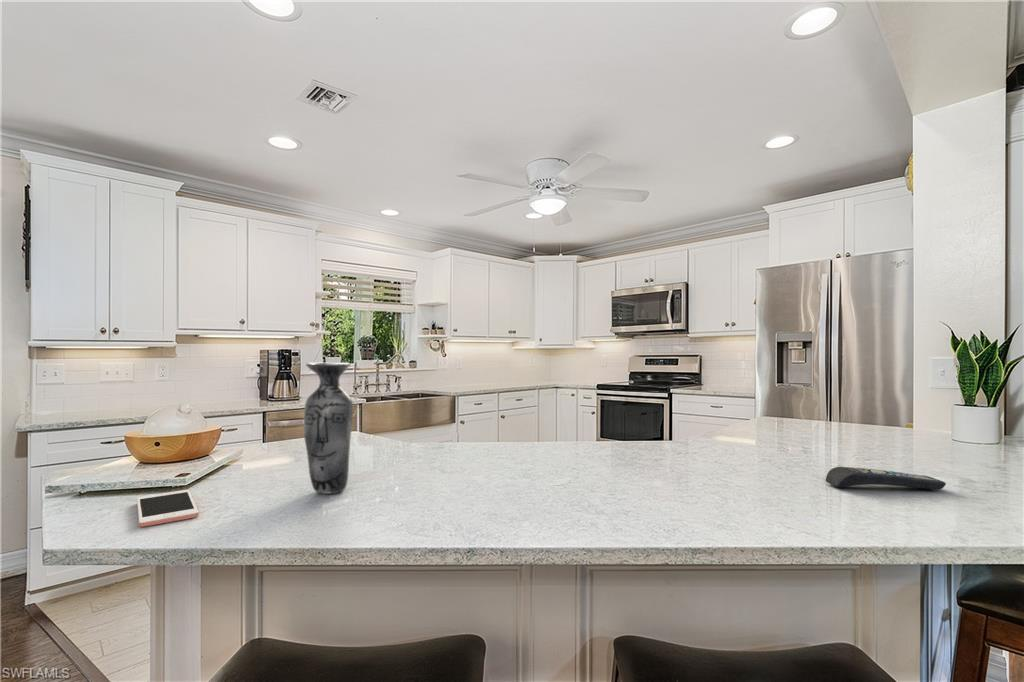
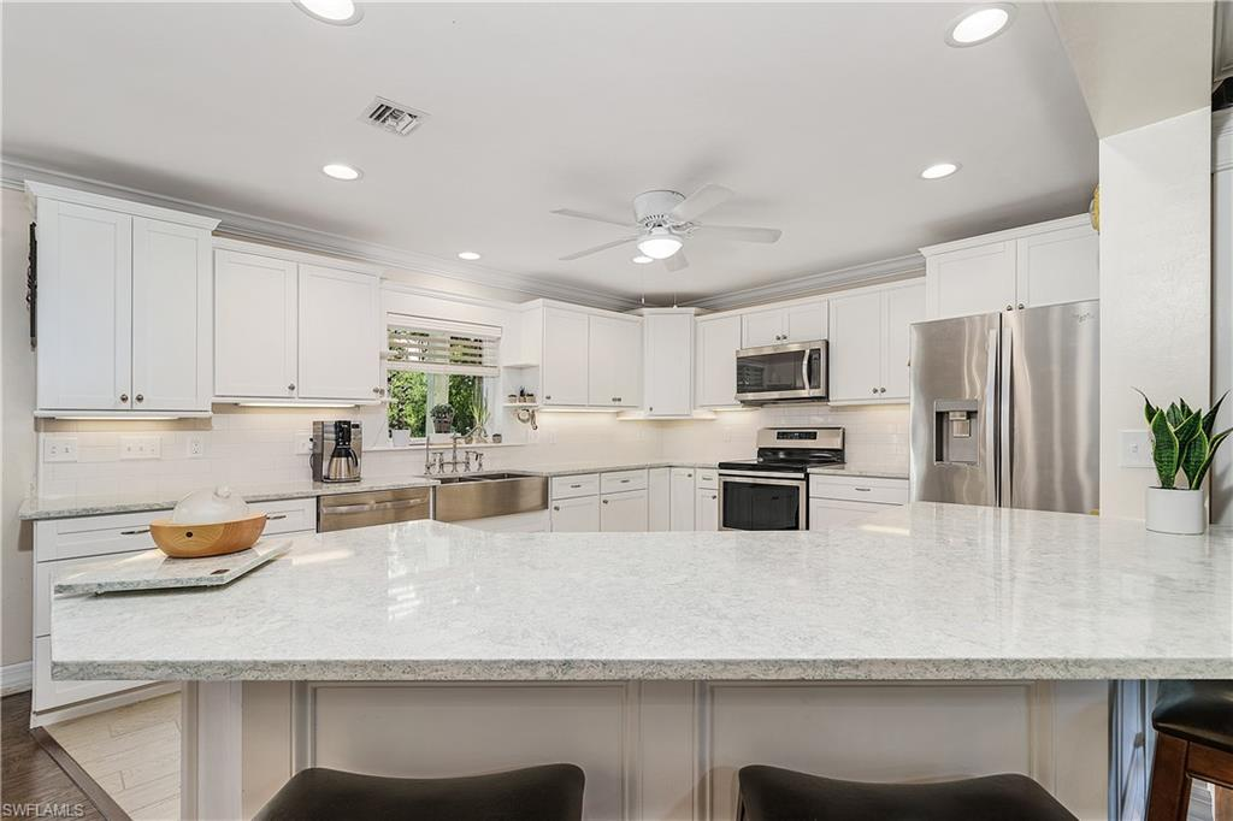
- cell phone [136,489,200,528]
- remote control [825,466,947,491]
- vase [303,362,354,495]
